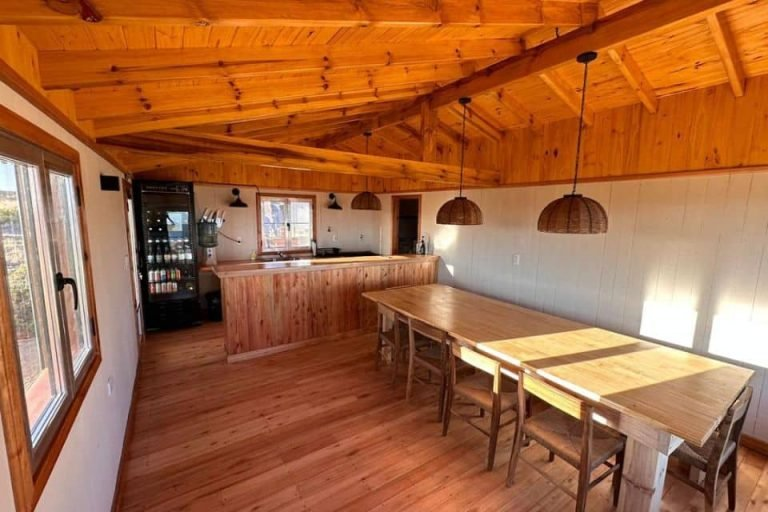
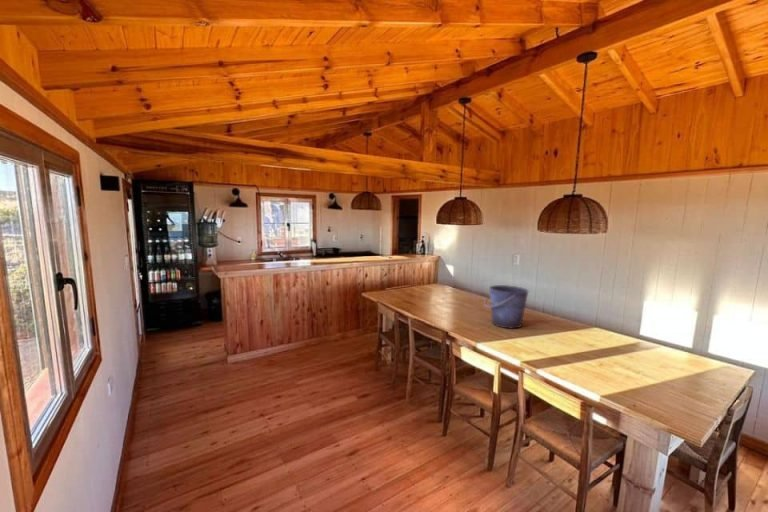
+ bucket [483,284,530,330]
